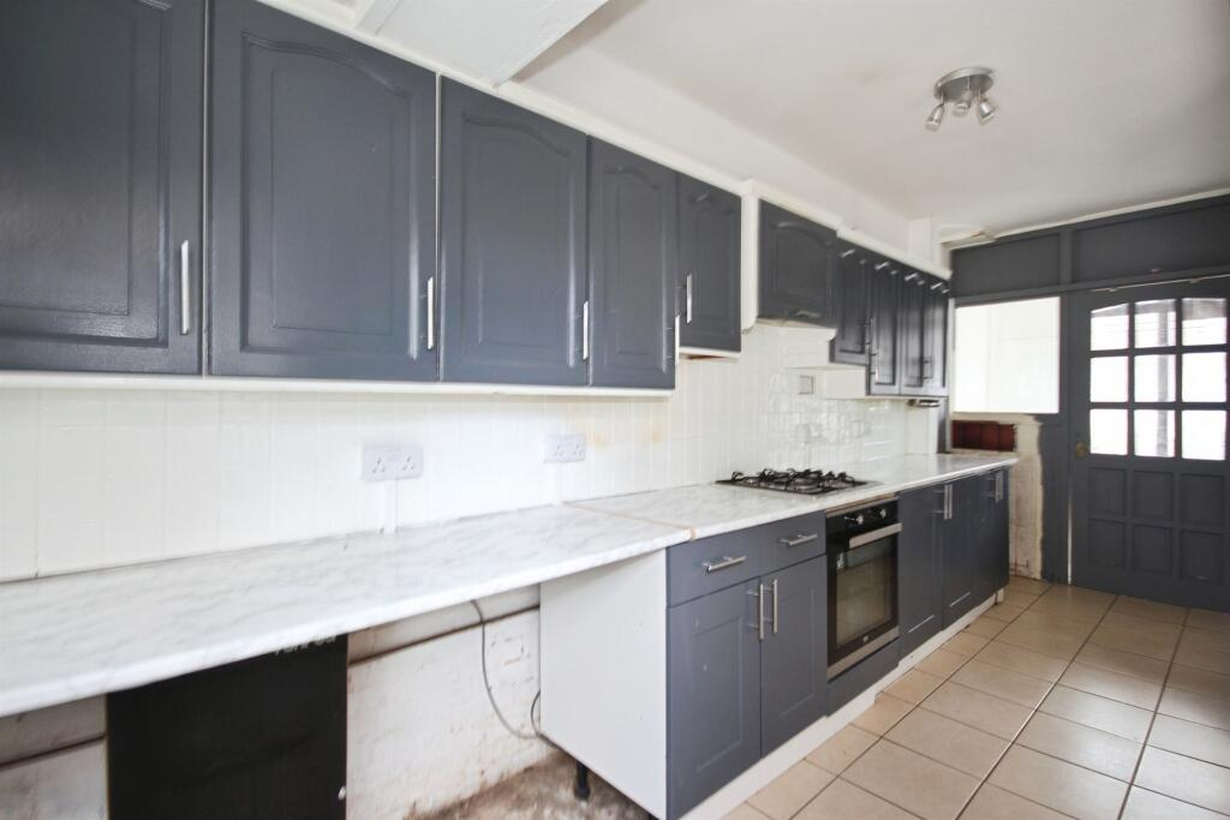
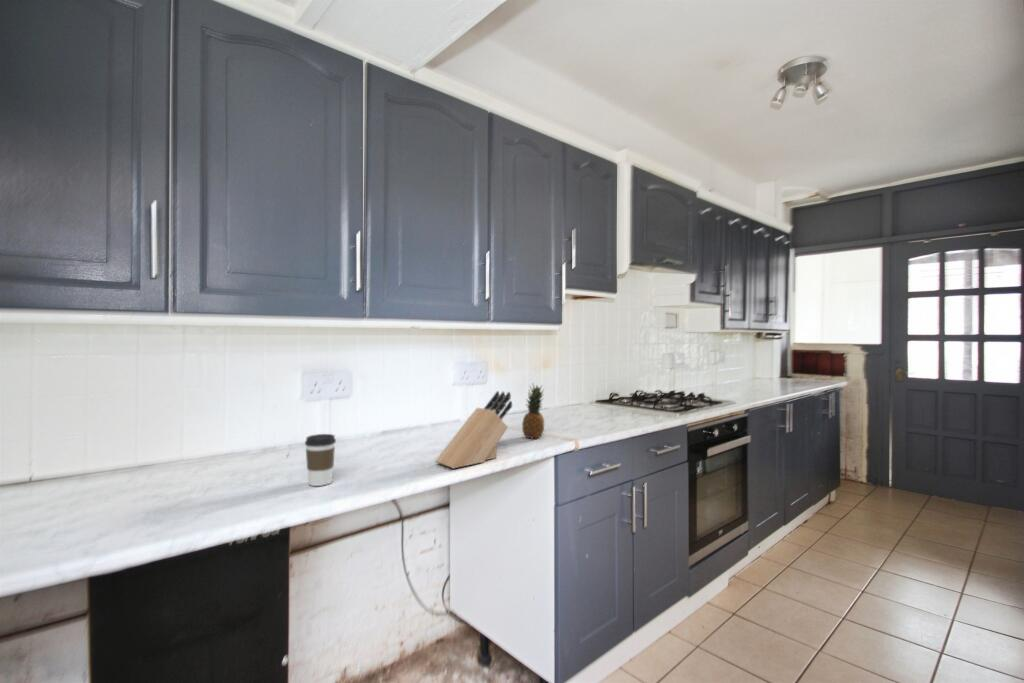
+ coffee cup [304,433,337,487]
+ knife block [434,390,513,469]
+ fruit [521,383,546,440]
